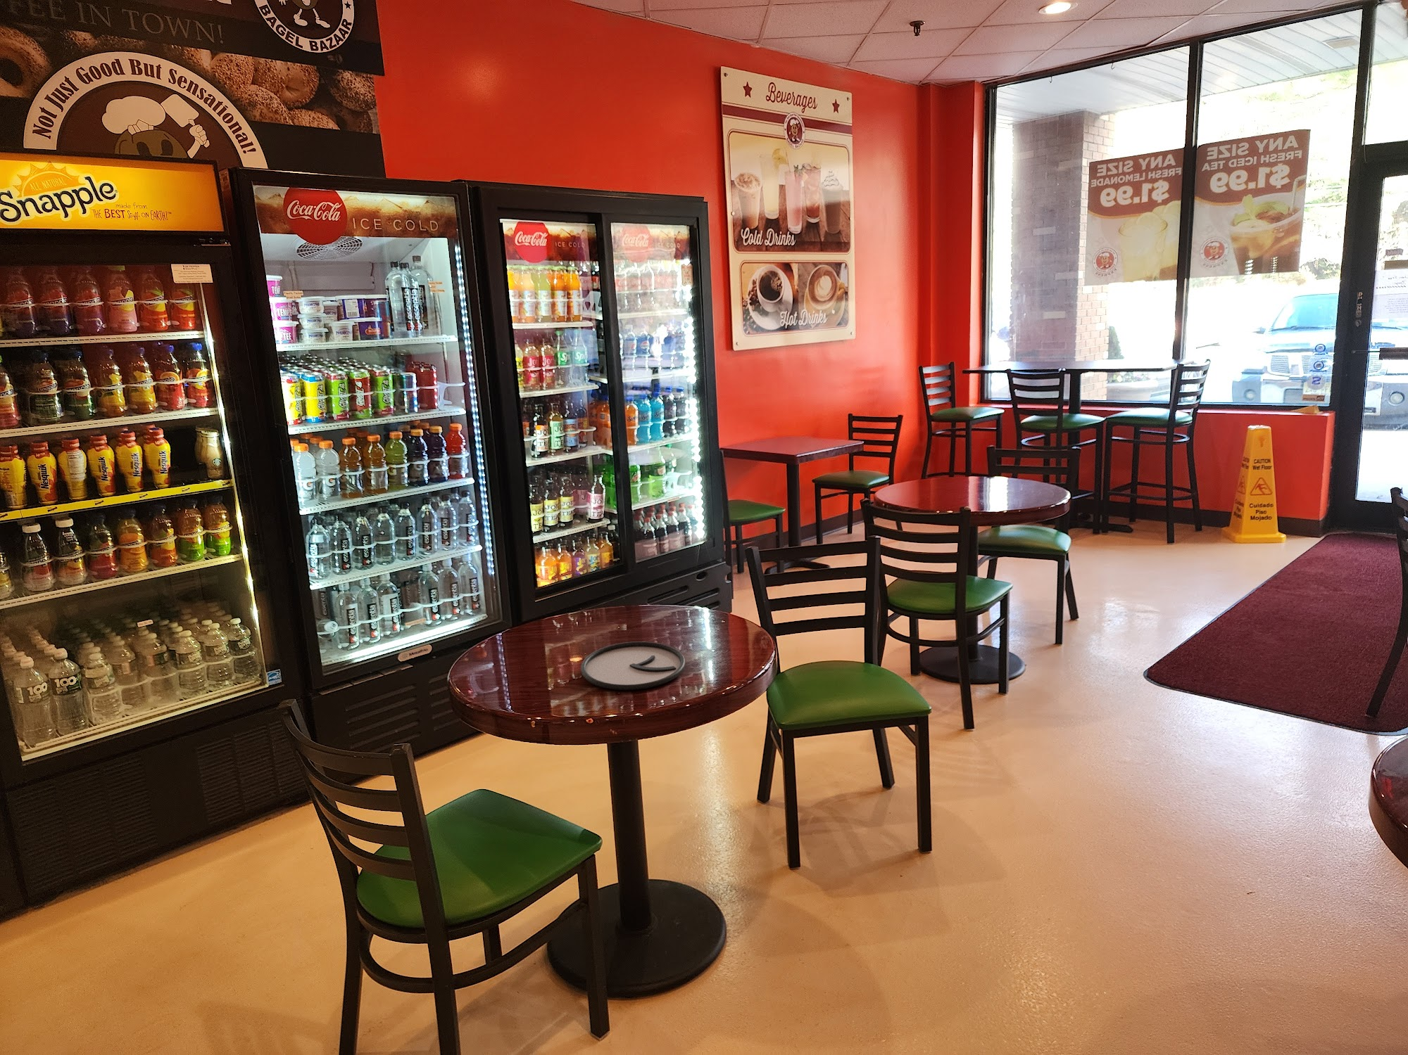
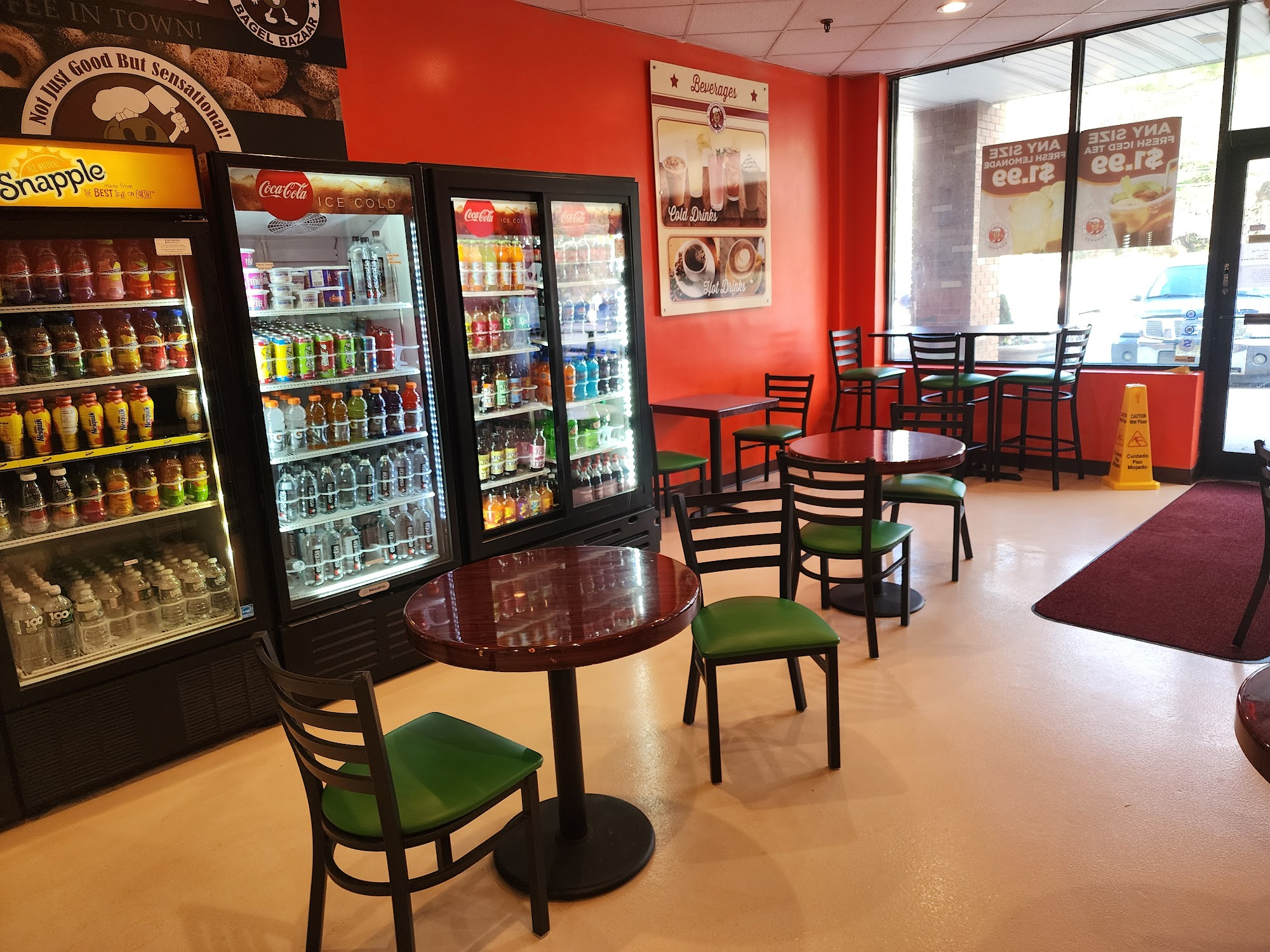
- plate [580,641,686,690]
